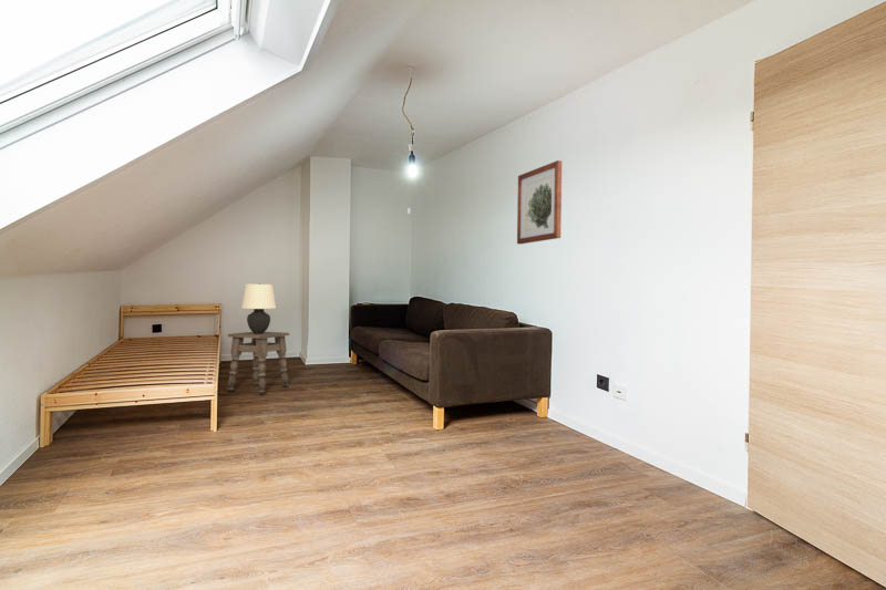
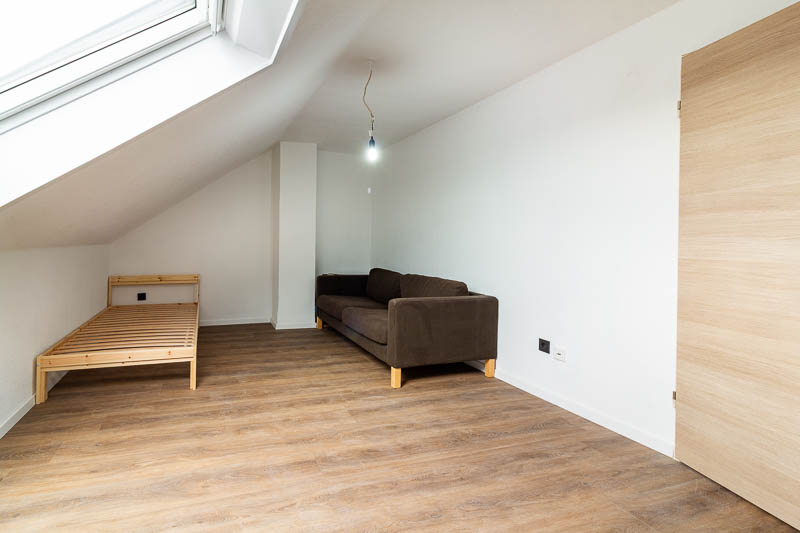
- side table [226,331,290,395]
- table lamp [240,282,277,334]
- wall art [516,159,563,245]
